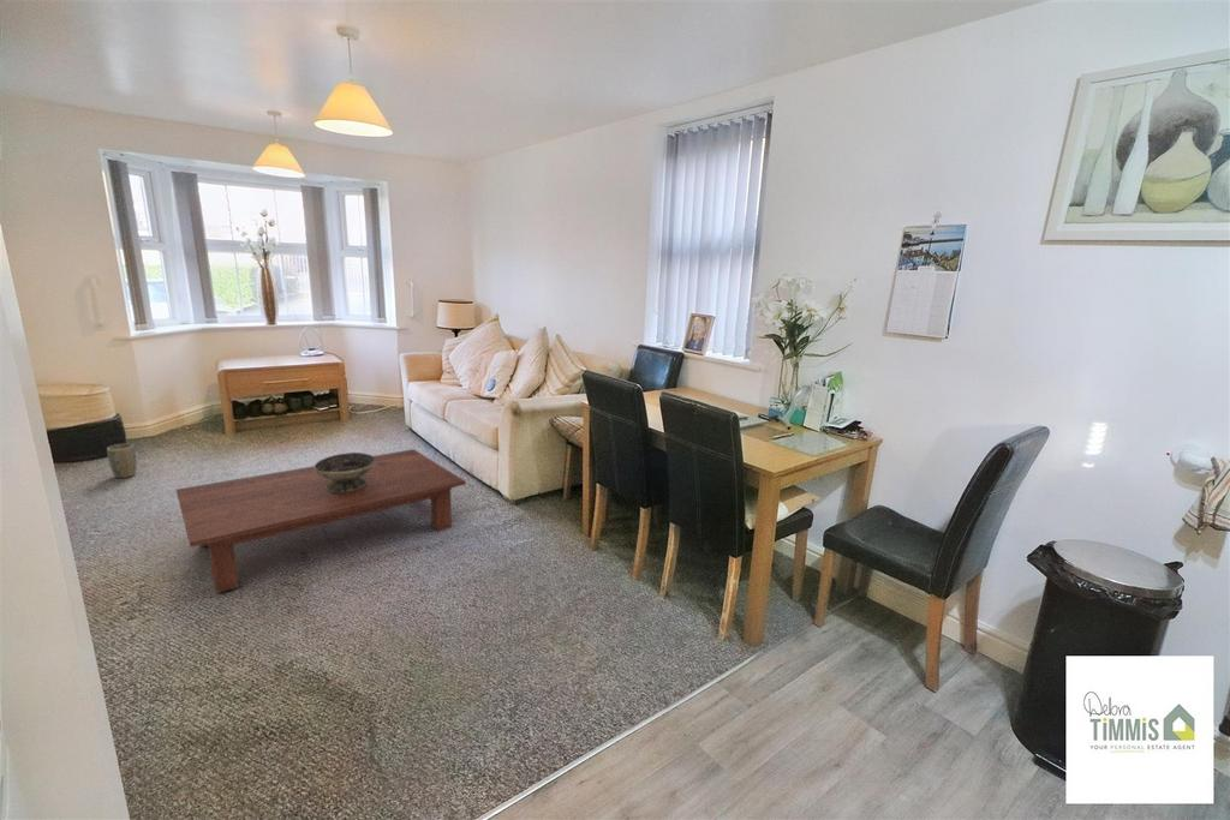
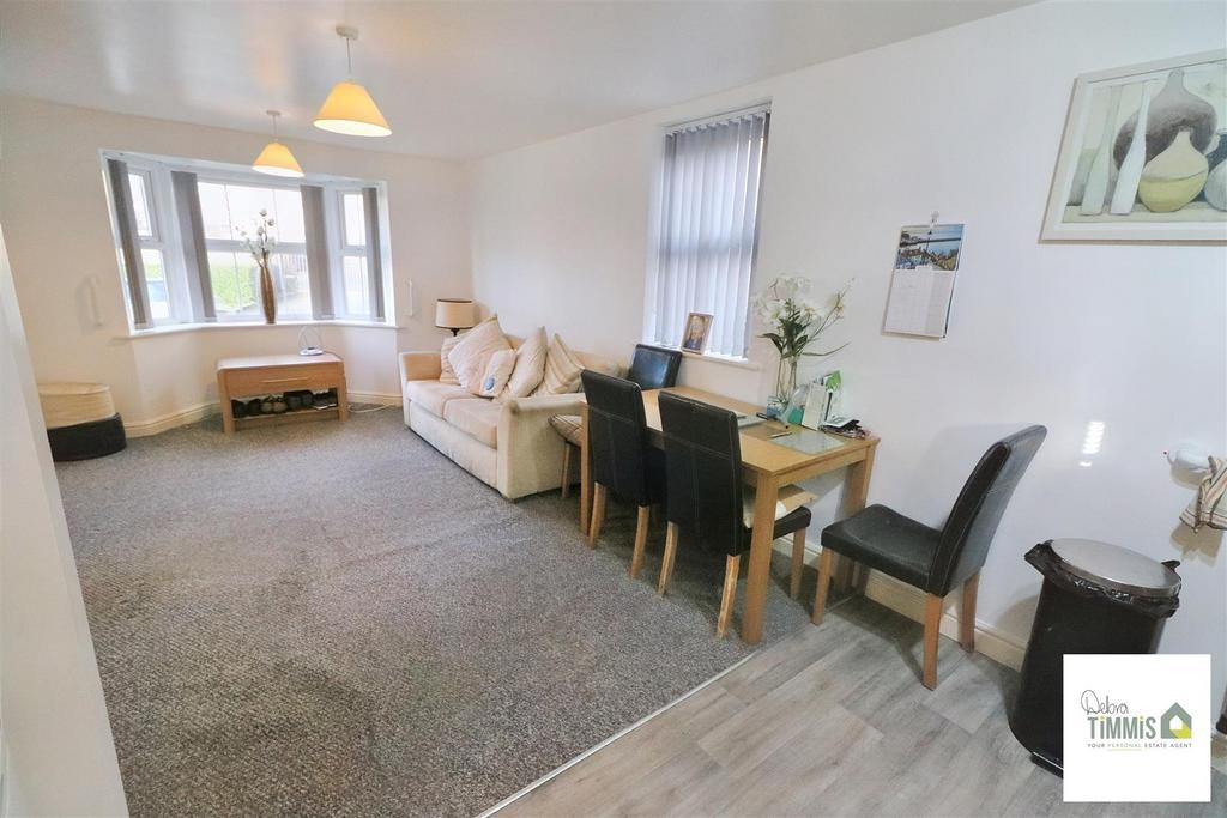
- coffee table [175,448,467,594]
- plant pot [106,443,138,479]
- decorative bowl [314,451,375,492]
